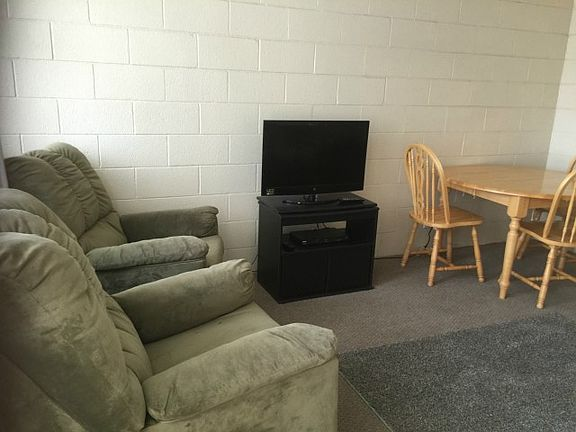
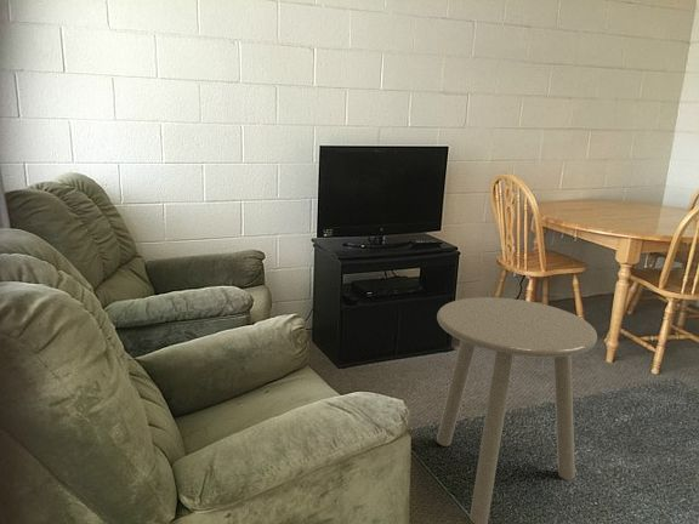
+ side table [436,296,598,524]
